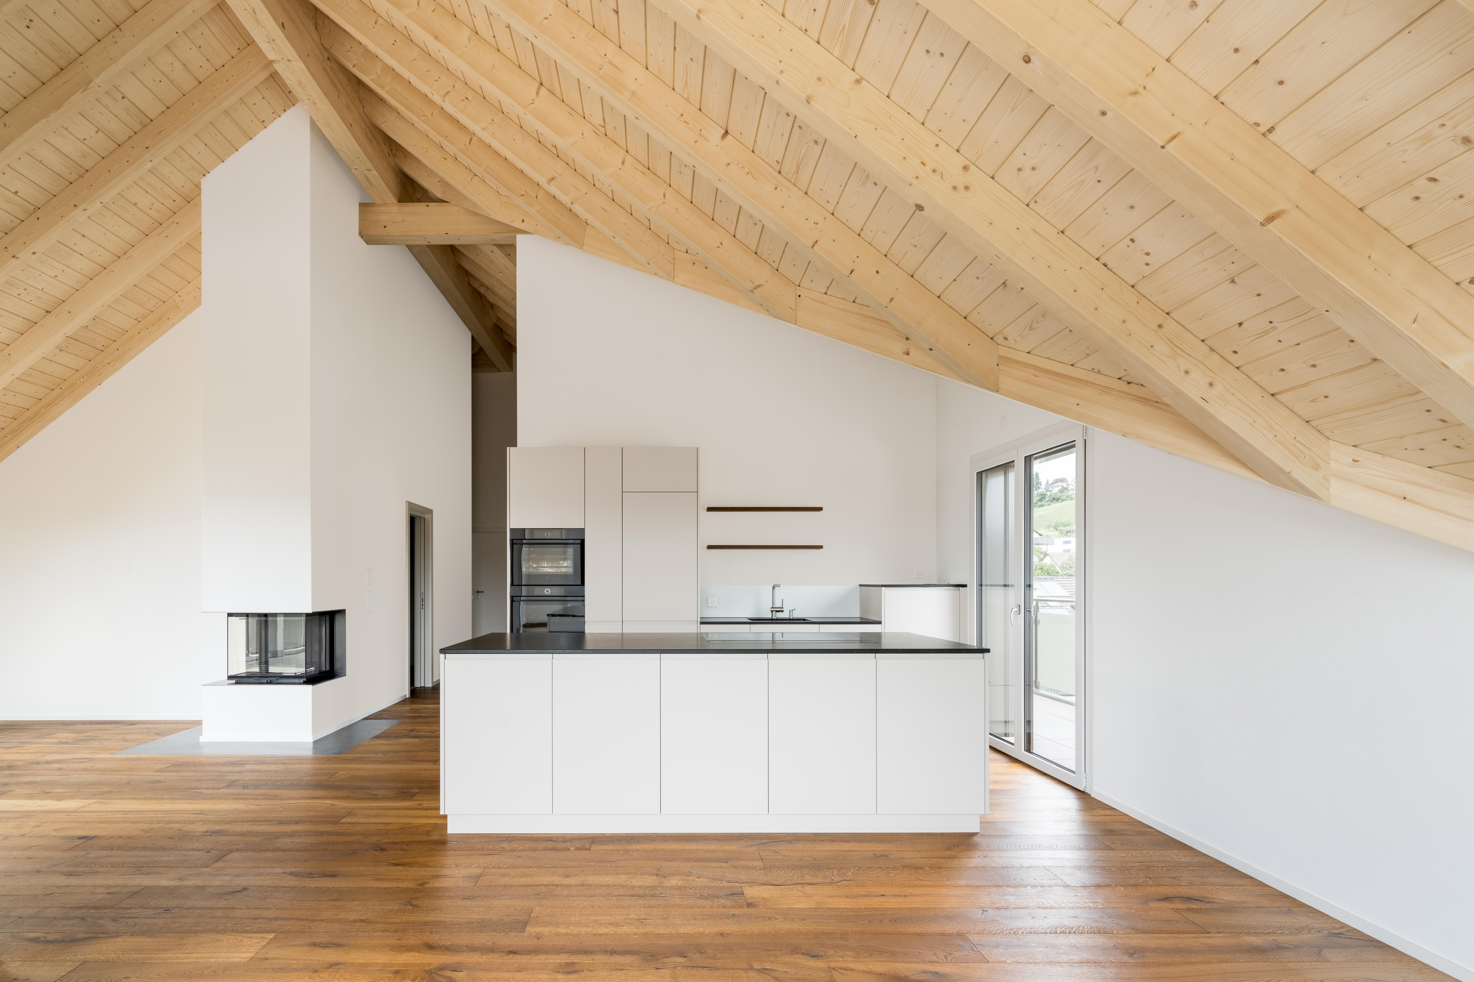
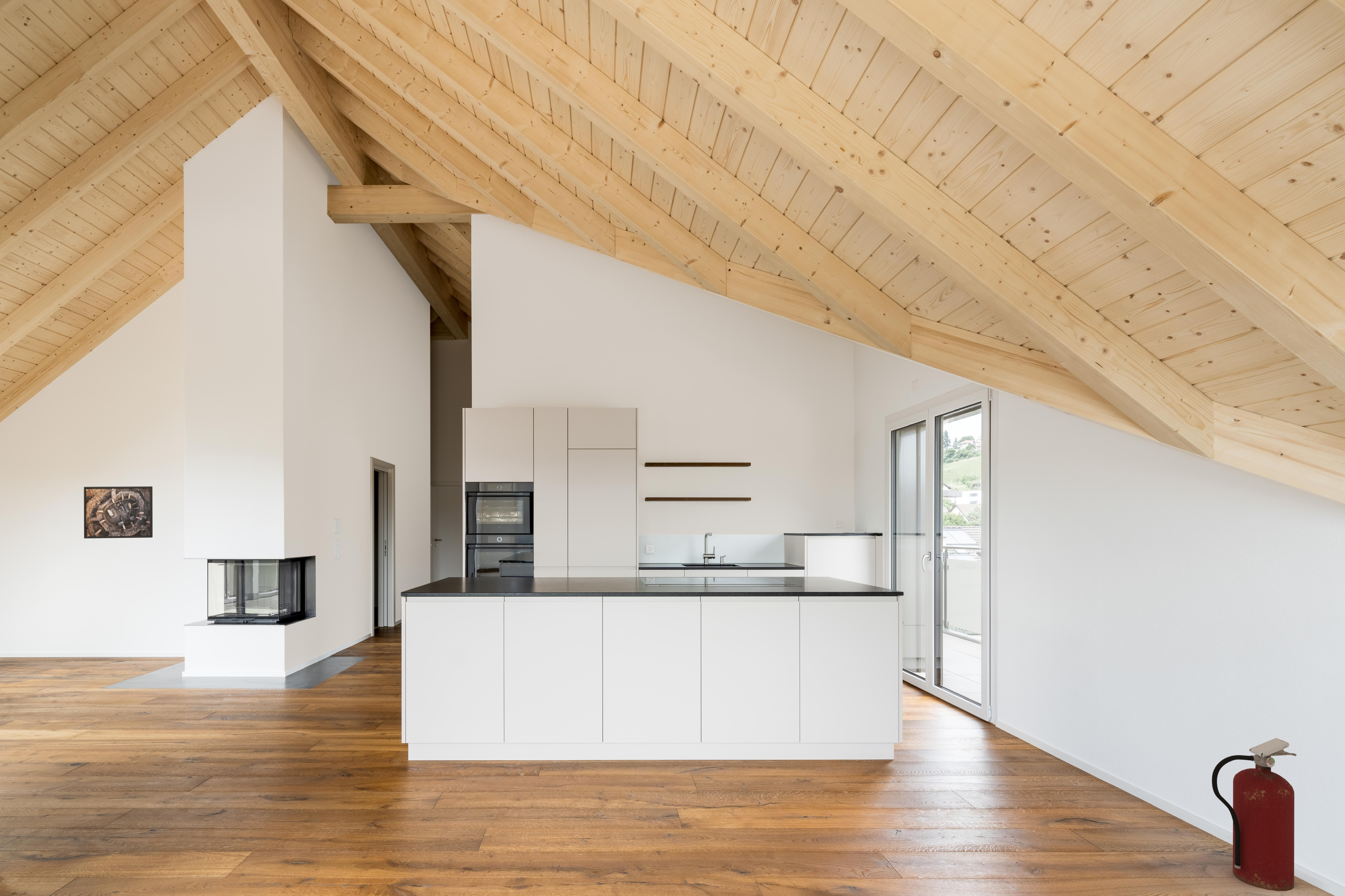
+ fire extinguisher [1211,737,1297,891]
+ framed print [83,486,153,539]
